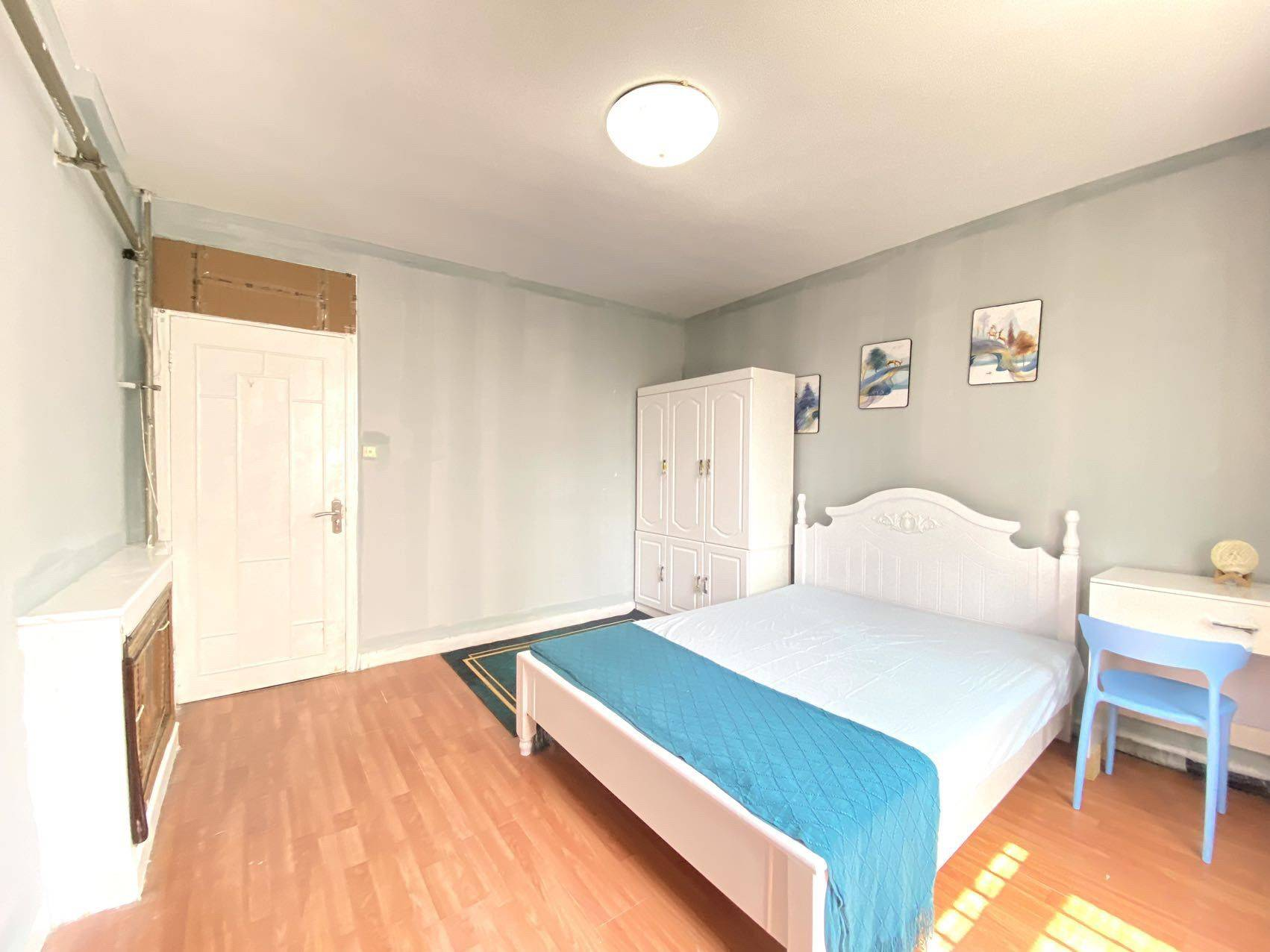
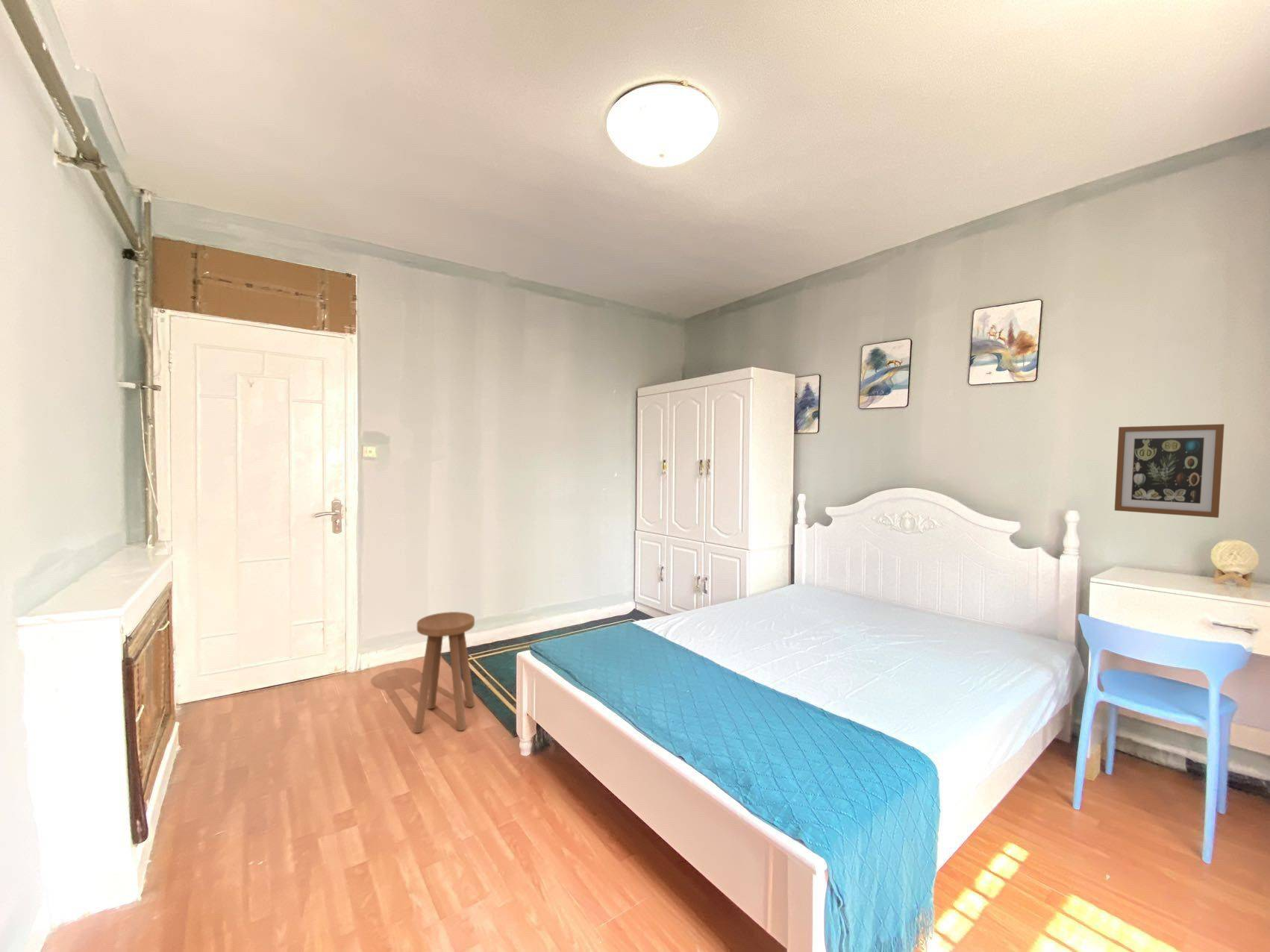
+ wall art [1114,423,1225,519]
+ stool [413,611,475,733]
